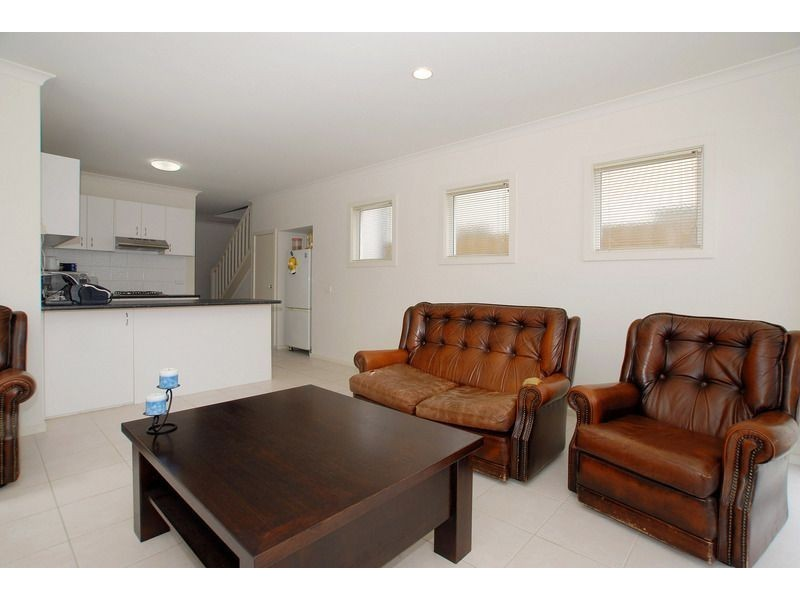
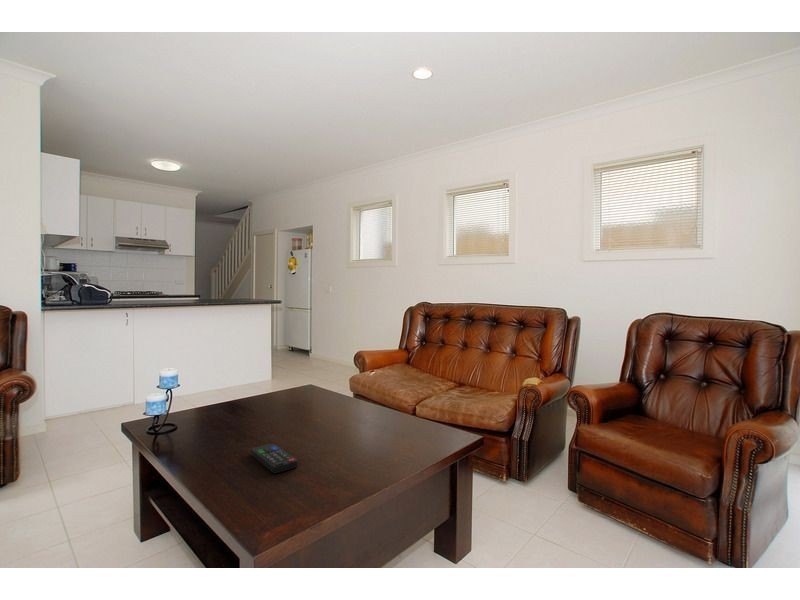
+ remote control [250,443,299,474]
